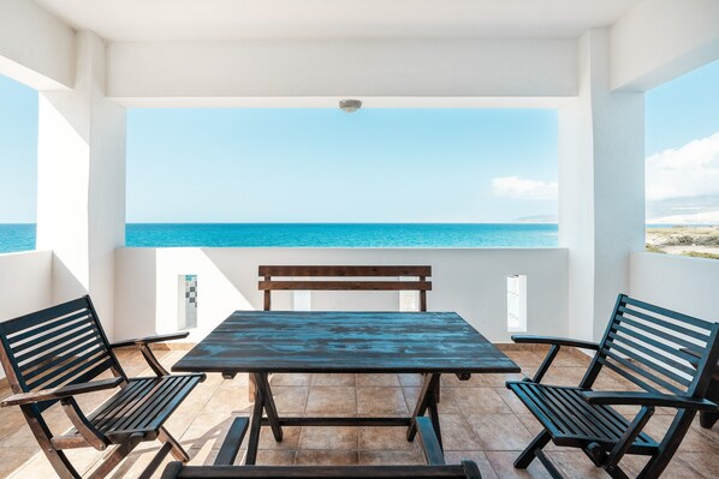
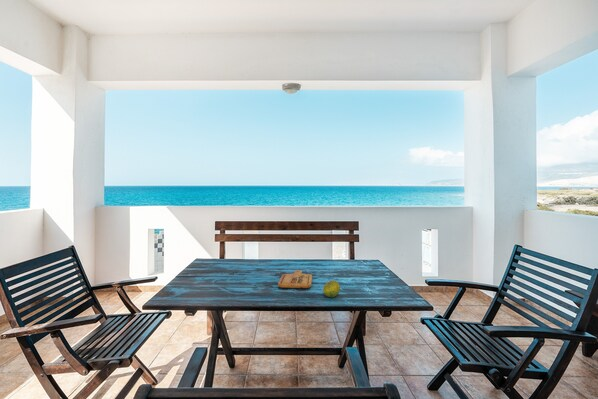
+ fruit [322,279,341,298]
+ cutting board [277,270,313,289]
